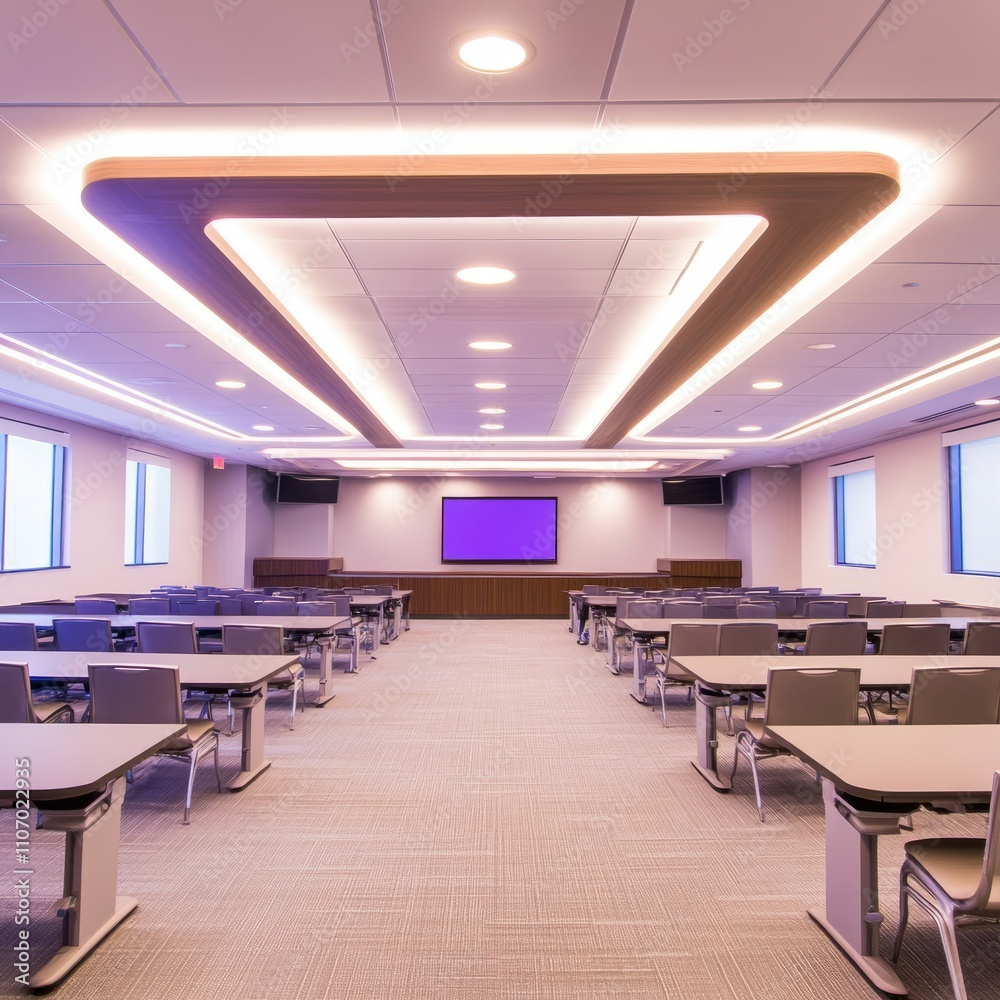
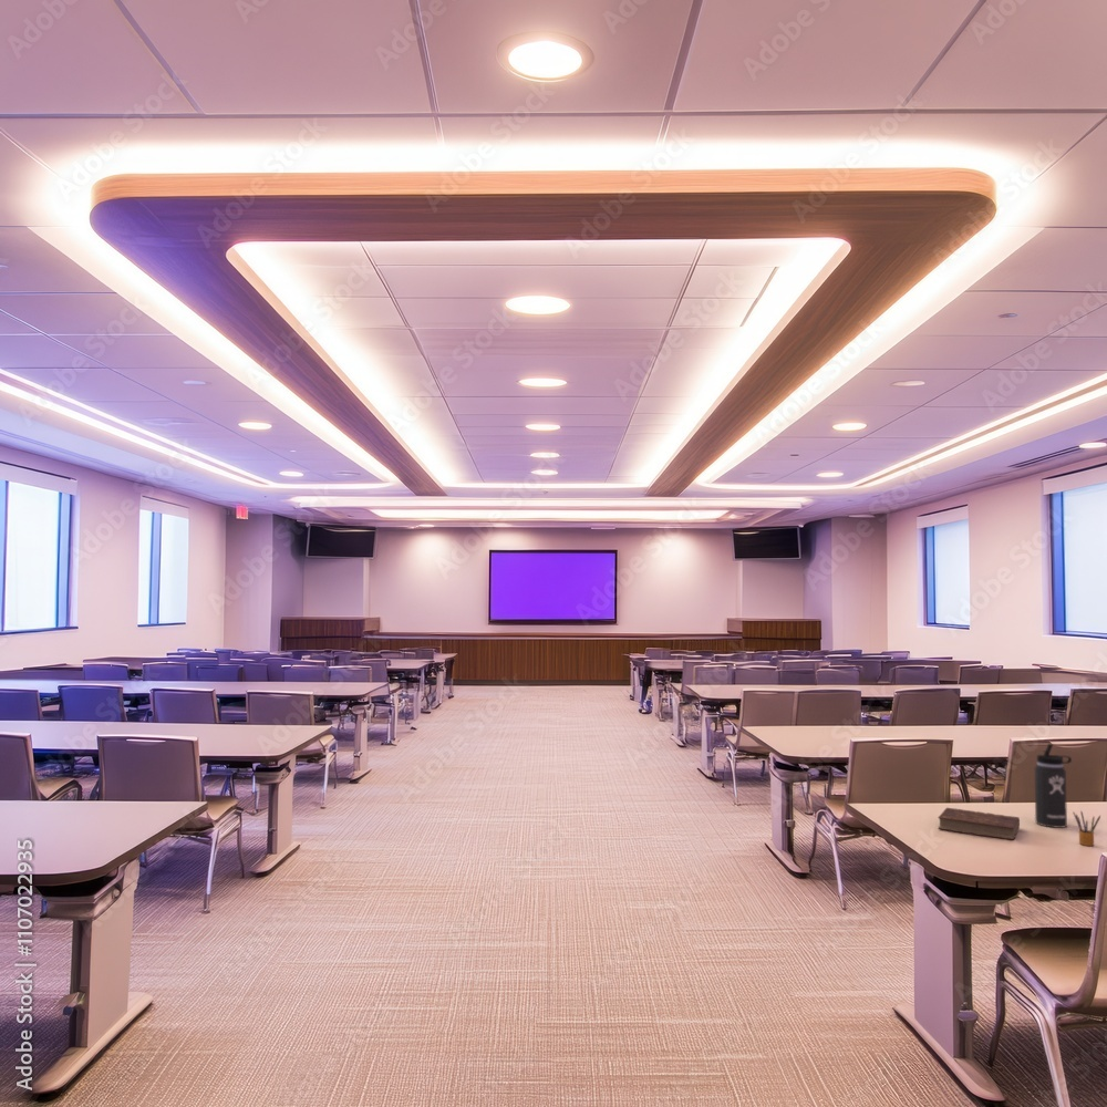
+ pencil box [1072,809,1101,847]
+ thermos bottle [1034,742,1073,829]
+ book [937,807,1021,841]
